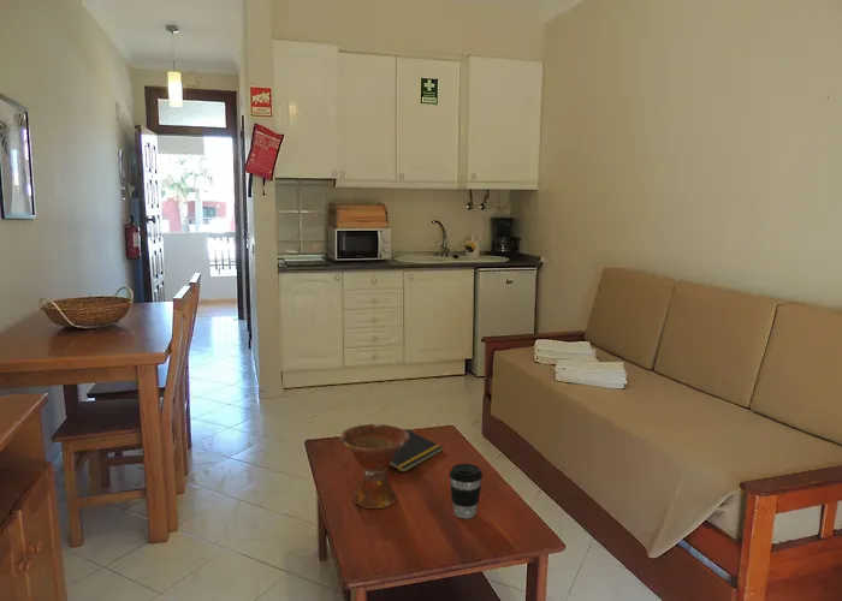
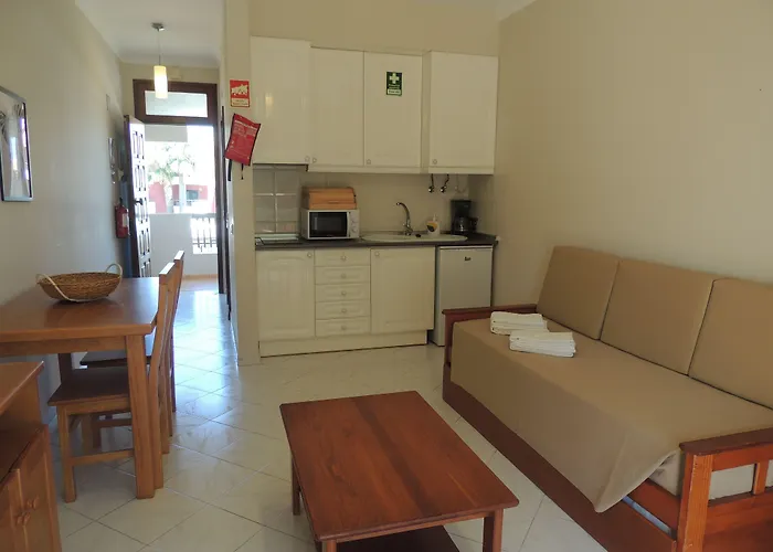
- coffee cup [449,463,484,519]
- bowl [338,423,409,510]
- notepad [389,428,444,474]
